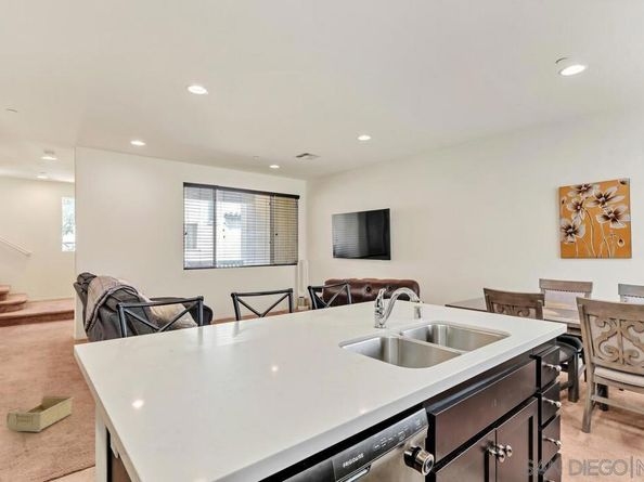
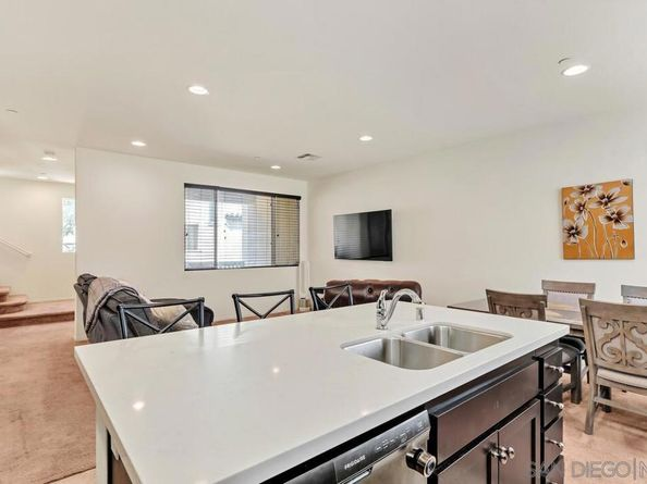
- storage bin [5,394,75,433]
